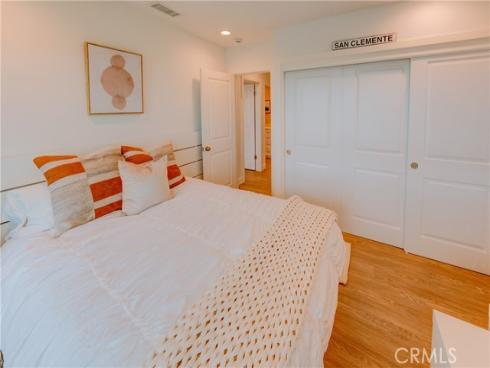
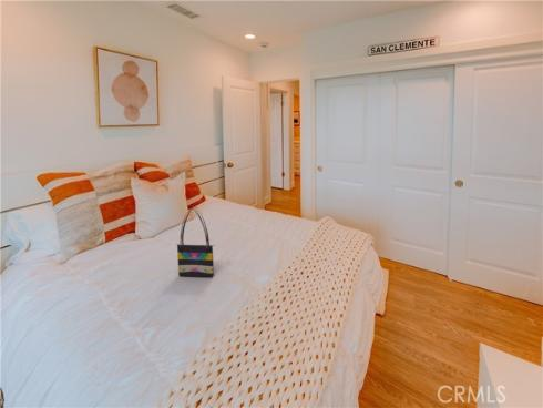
+ tote bag [176,206,216,278]
